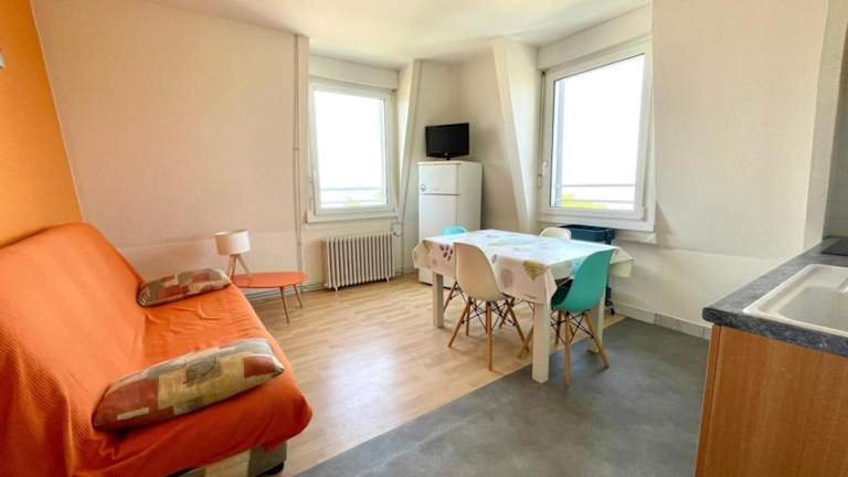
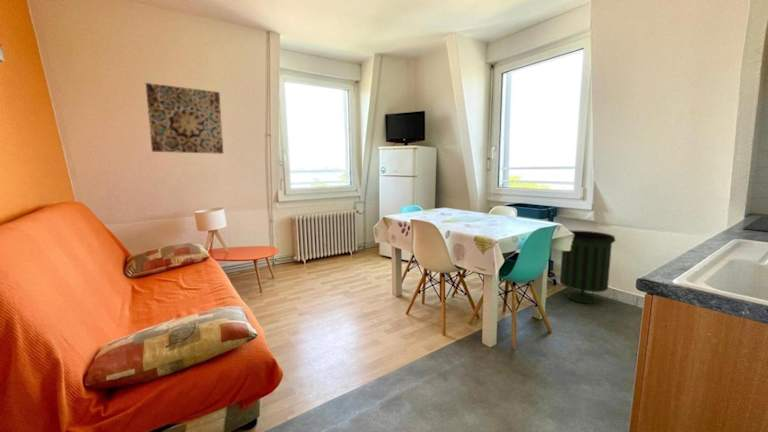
+ trash can [559,230,616,305]
+ wall art [145,82,224,155]
